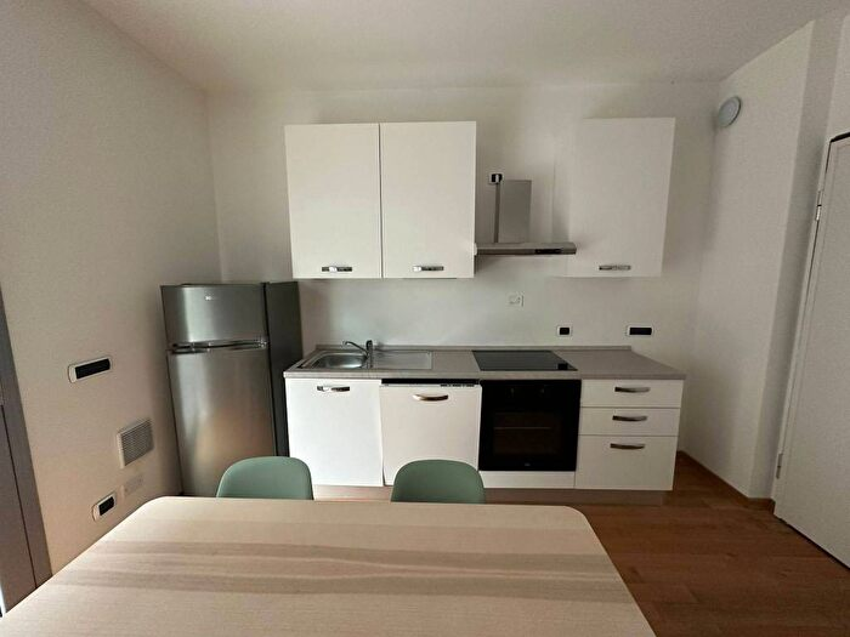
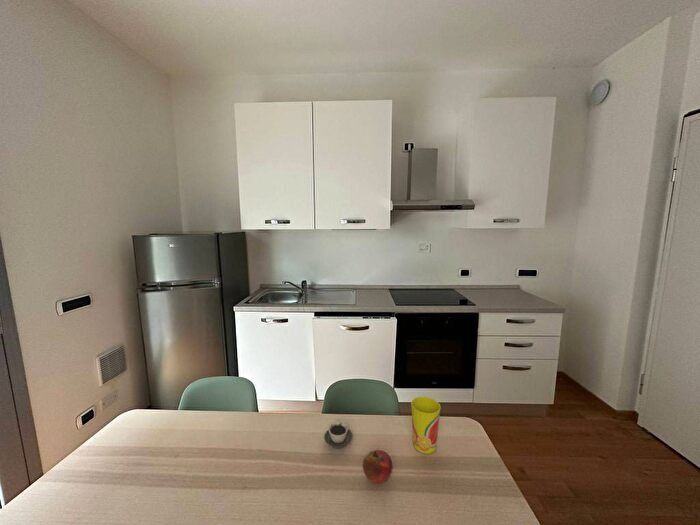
+ cup [410,396,442,454]
+ cup [323,421,354,450]
+ fruit [362,449,394,484]
